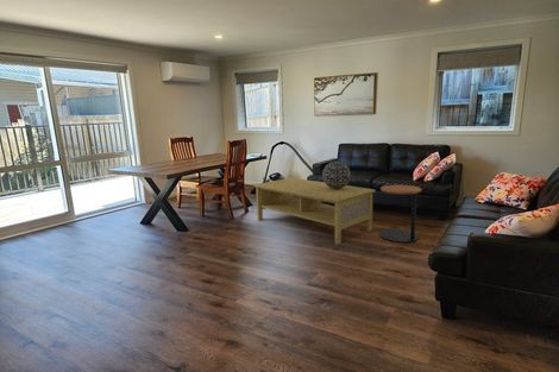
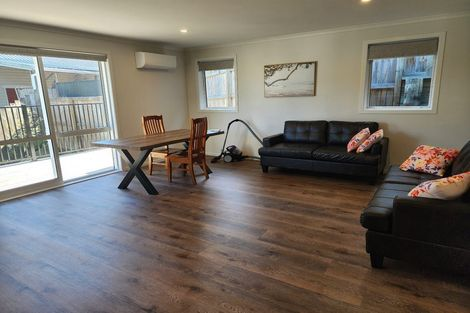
- coffee table [253,177,377,246]
- side table [378,183,422,244]
- decorative sphere [321,160,352,189]
